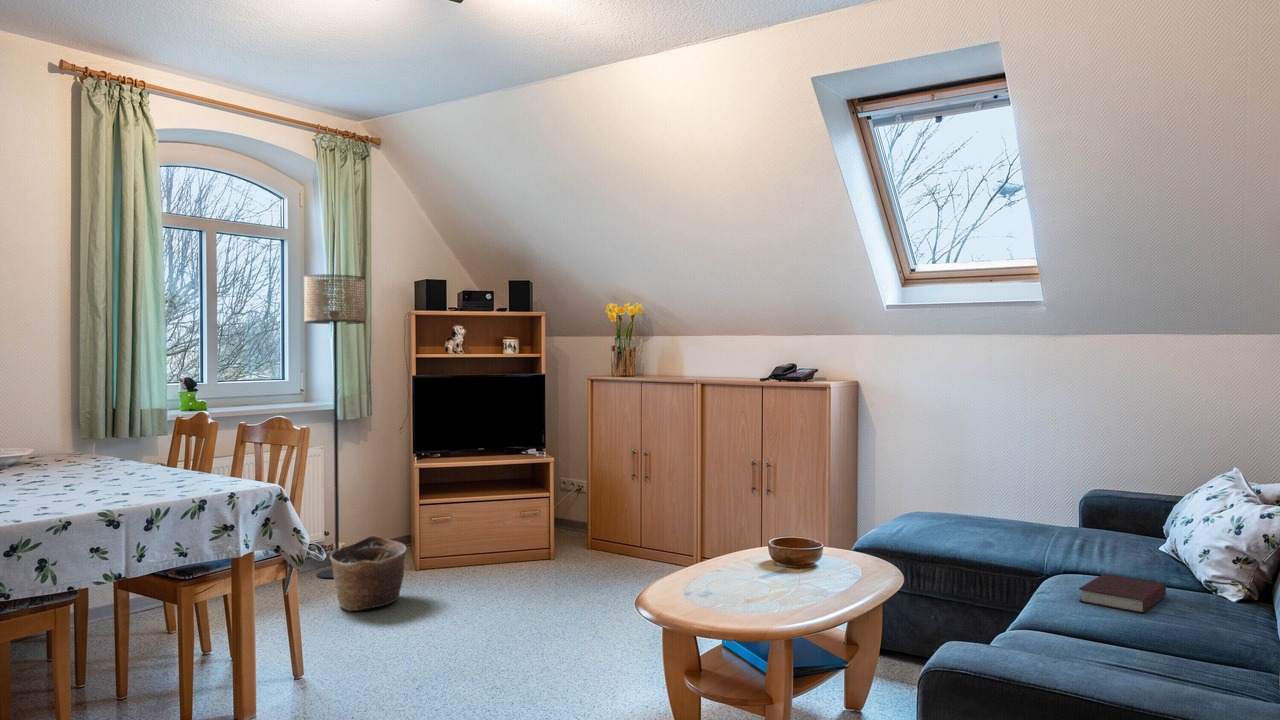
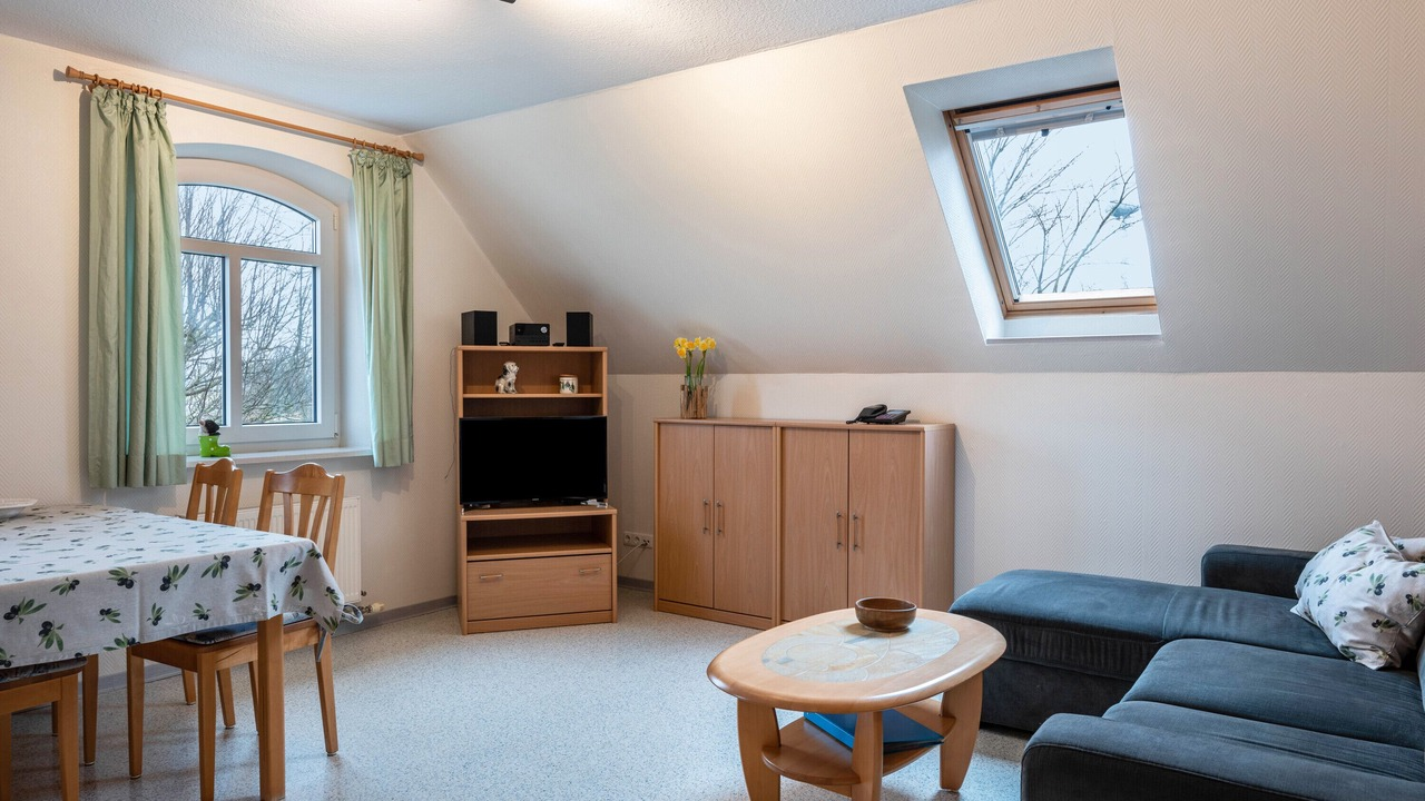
- basket [329,534,407,612]
- floor lamp [303,274,367,579]
- book [1078,573,1167,614]
